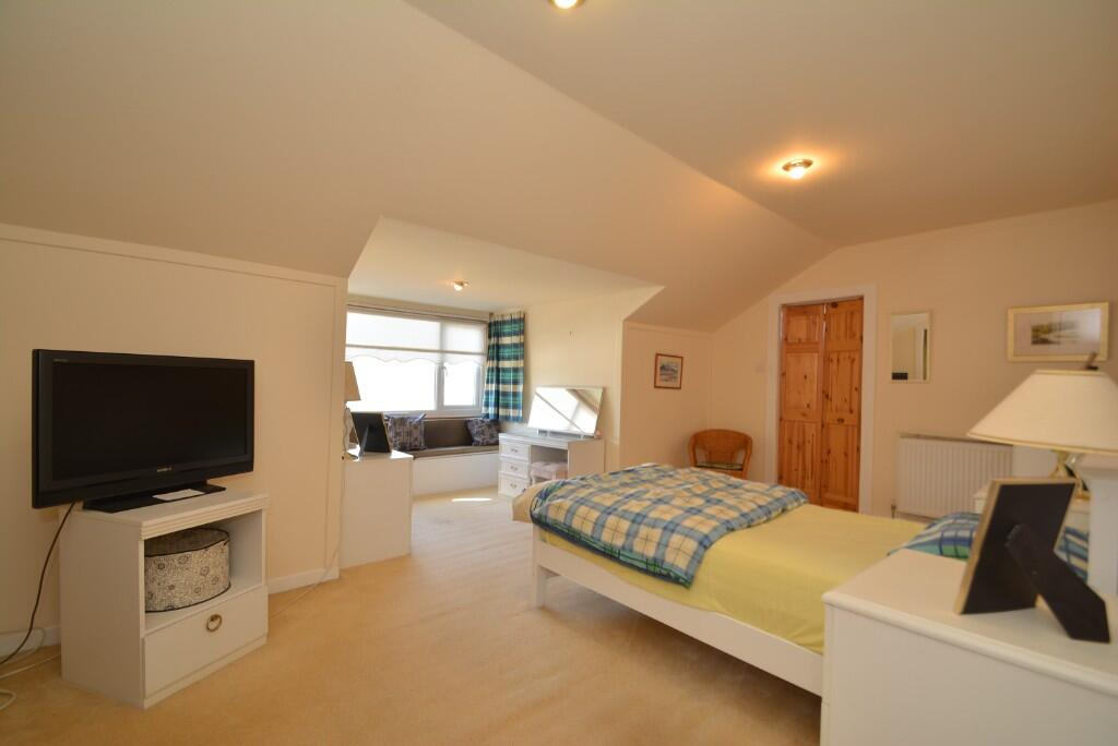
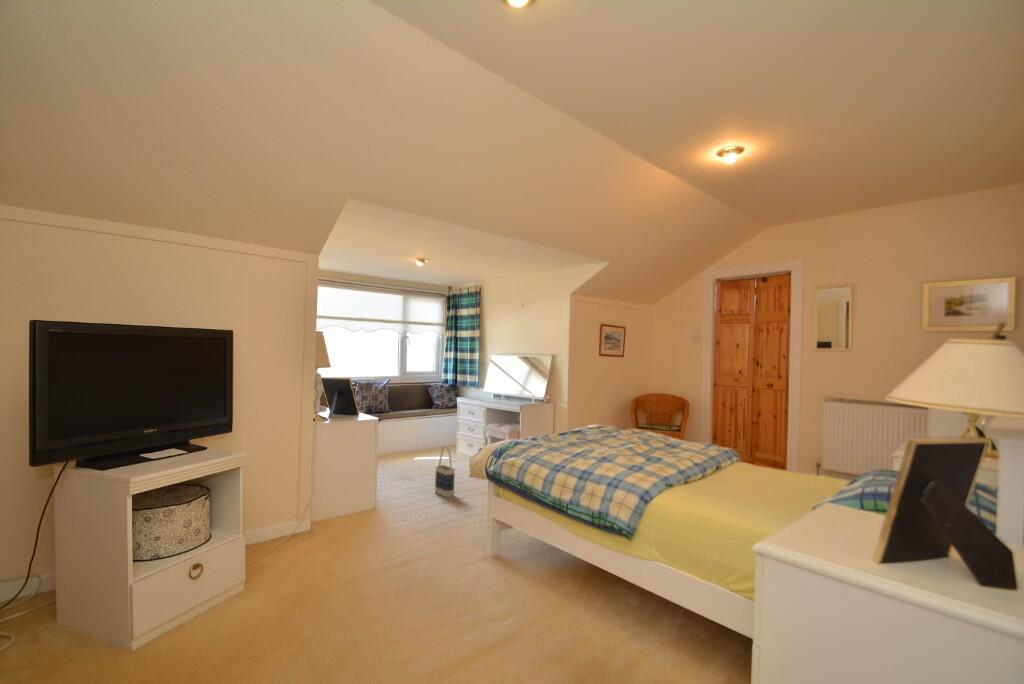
+ bag [434,446,456,498]
